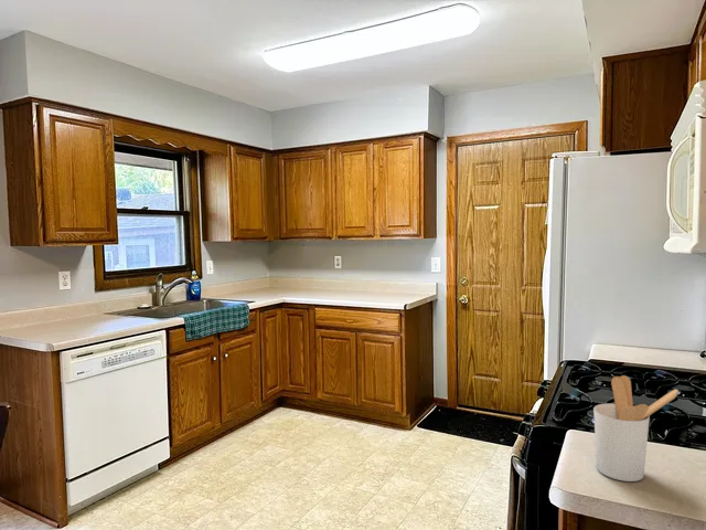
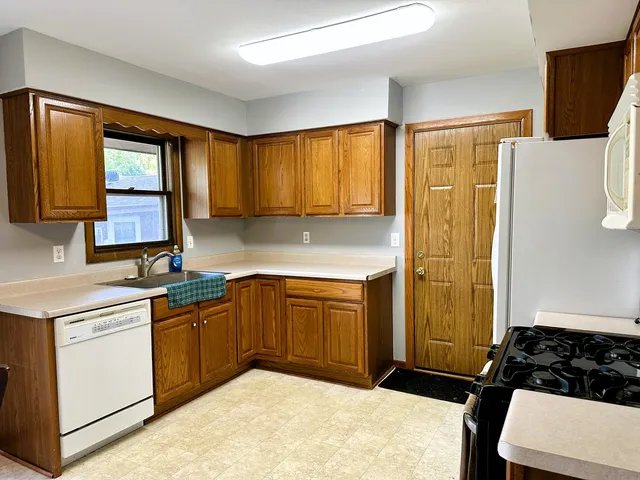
- utensil holder [592,374,680,483]
